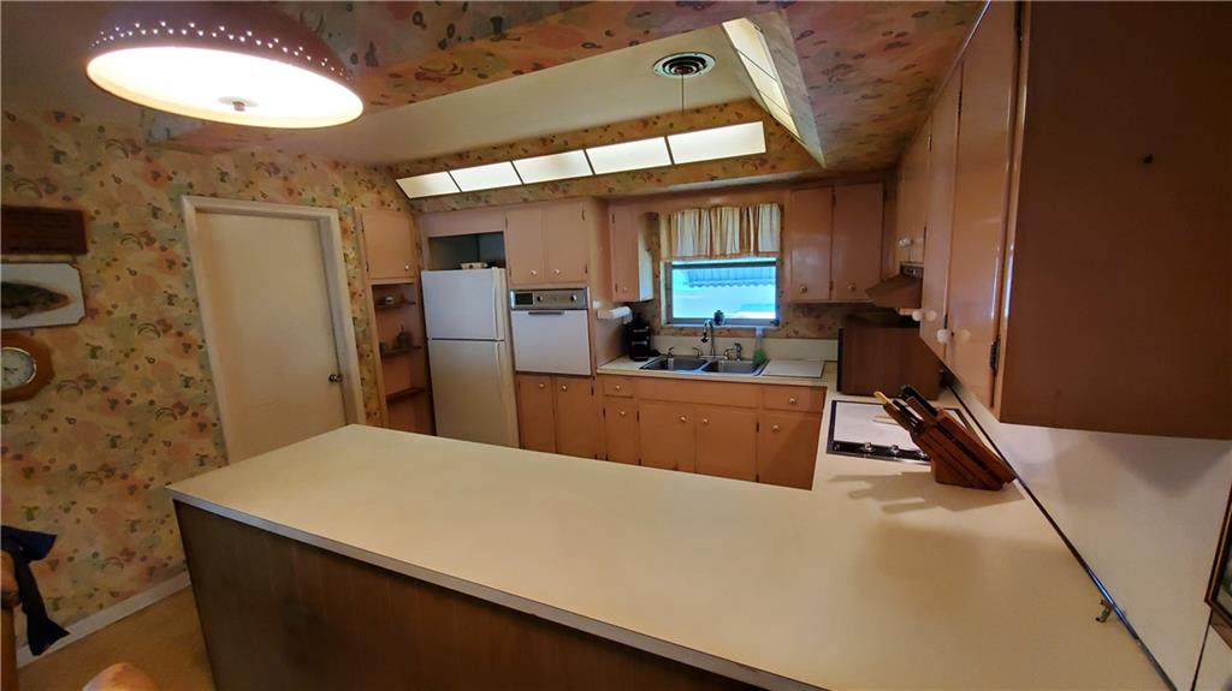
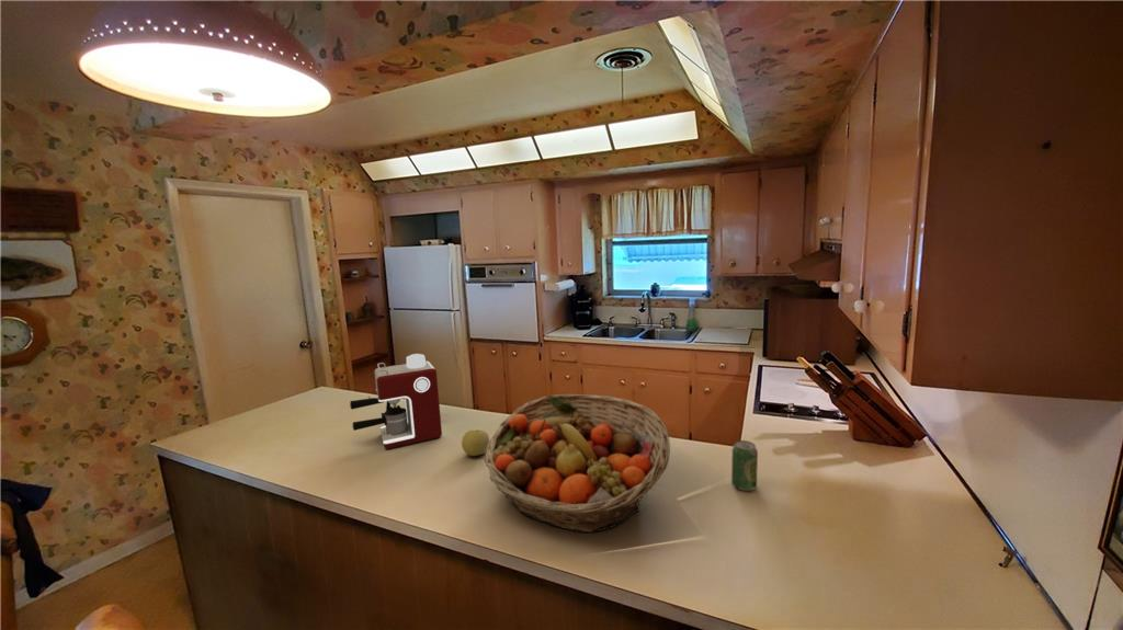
+ coffee maker [349,353,443,450]
+ beverage can [730,439,759,492]
+ apple [461,428,490,457]
+ fruit basket [484,393,671,534]
